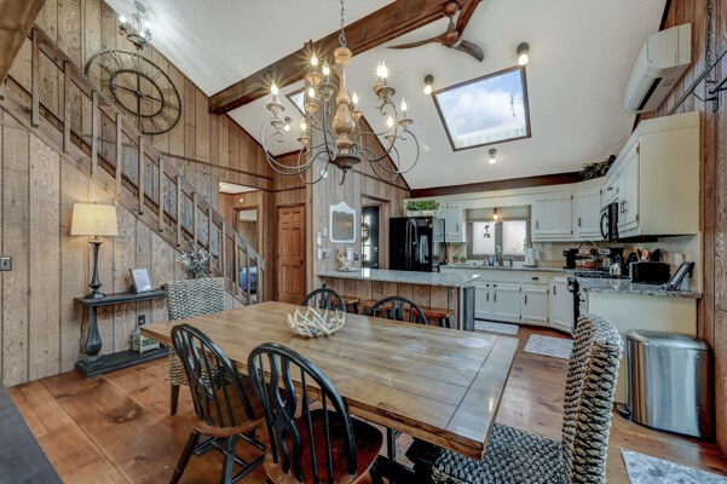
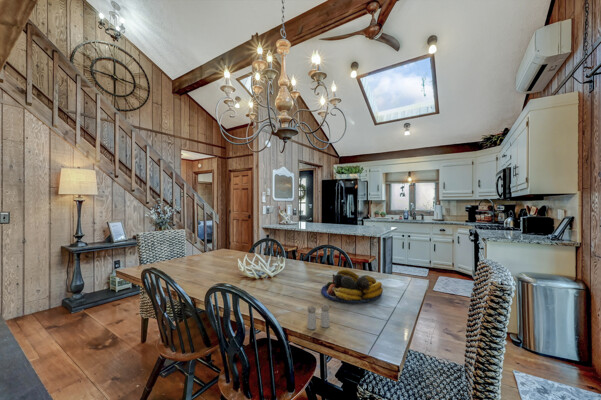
+ salt and pepper shaker [306,303,331,330]
+ fruit bowl [320,269,384,304]
